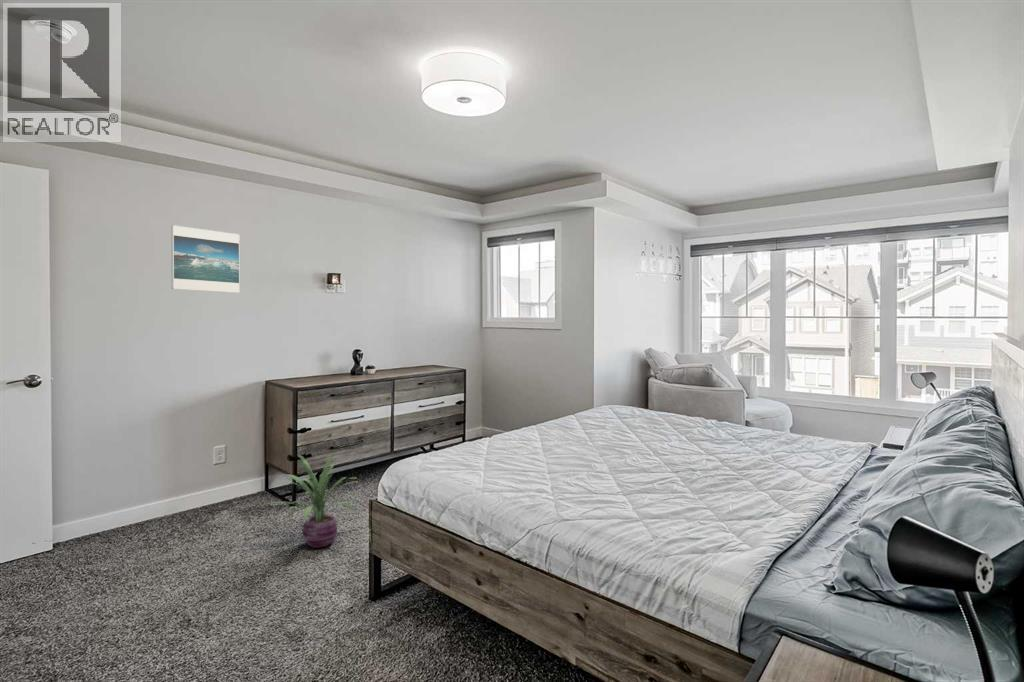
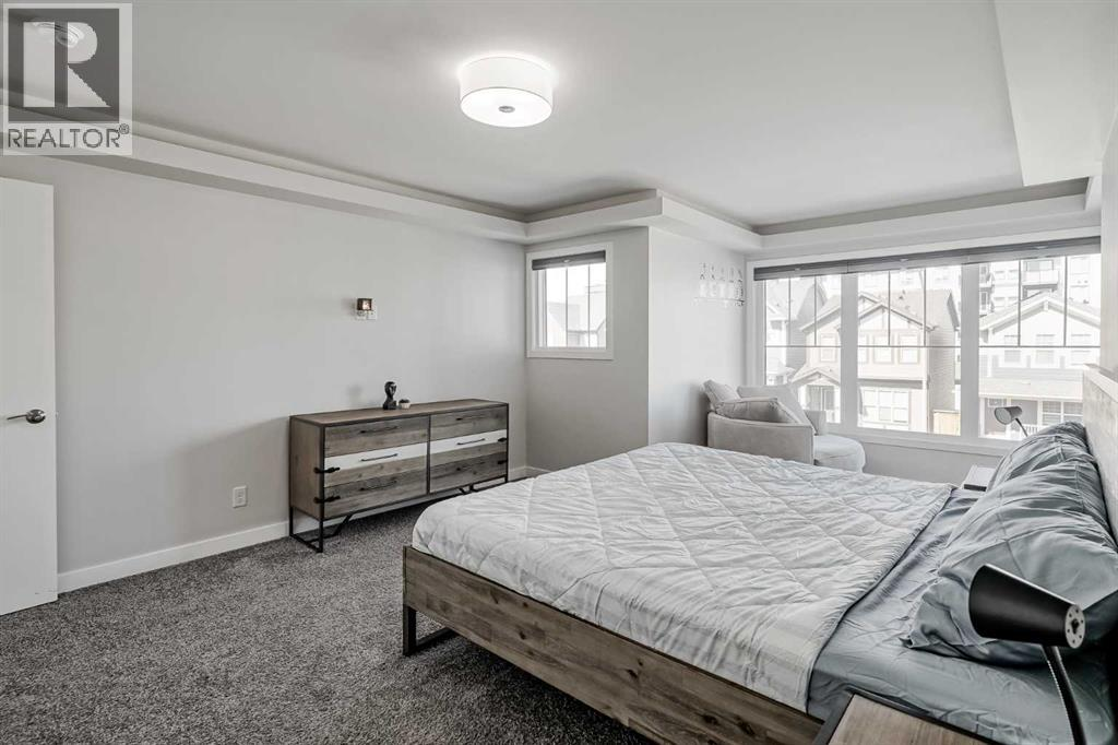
- decorative plant [257,451,364,549]
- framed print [170,224,241,294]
